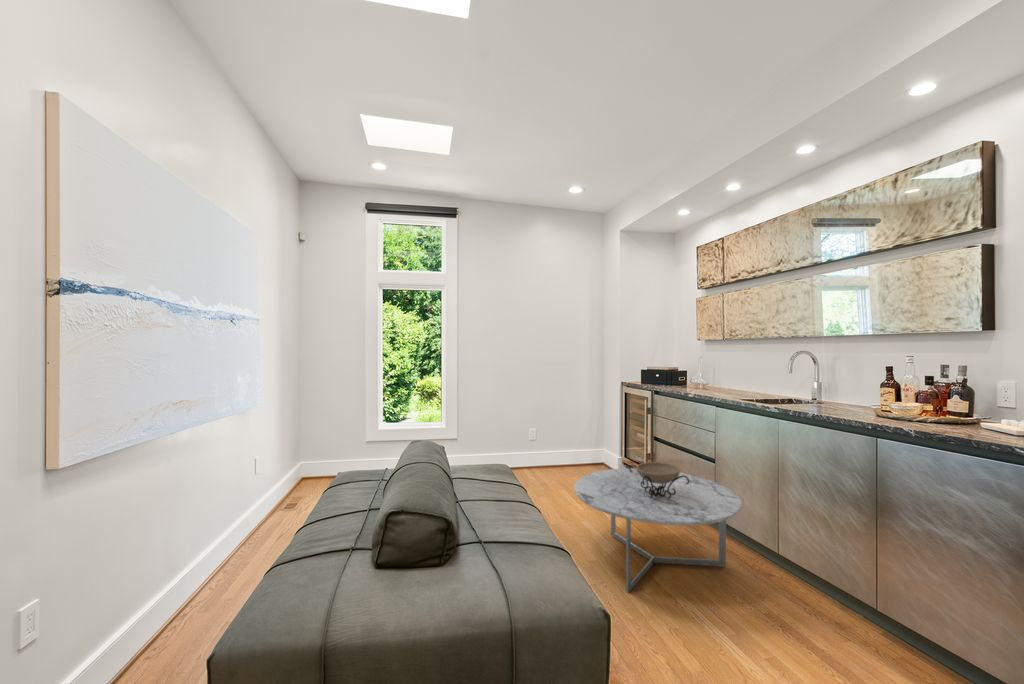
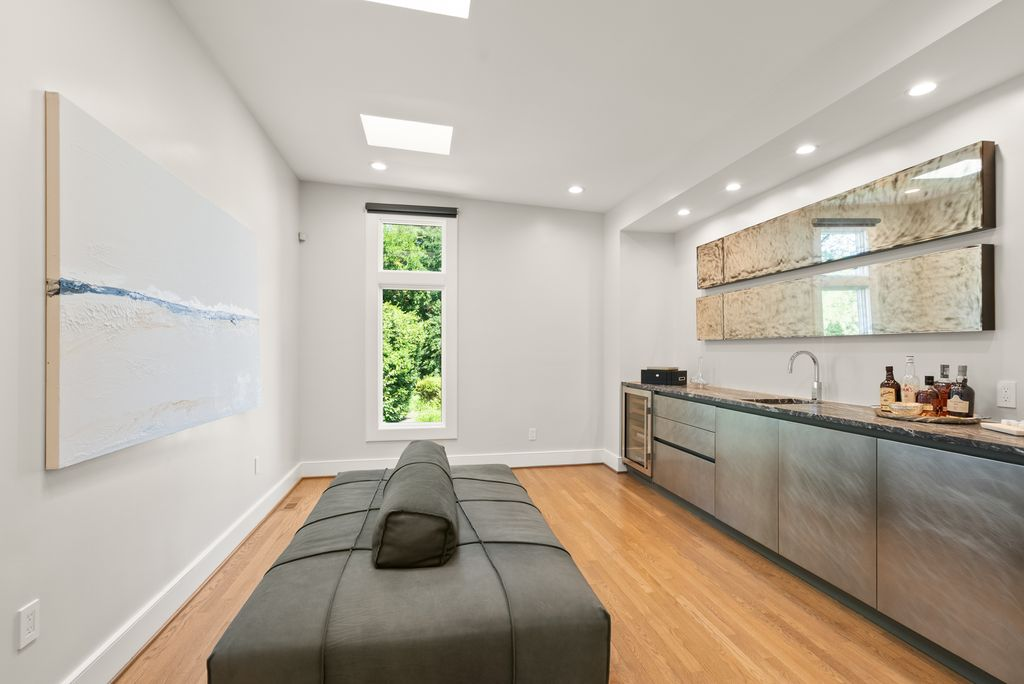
- coffee table [573,467,743,594]
- decorative bowl [628,461,689,498]
